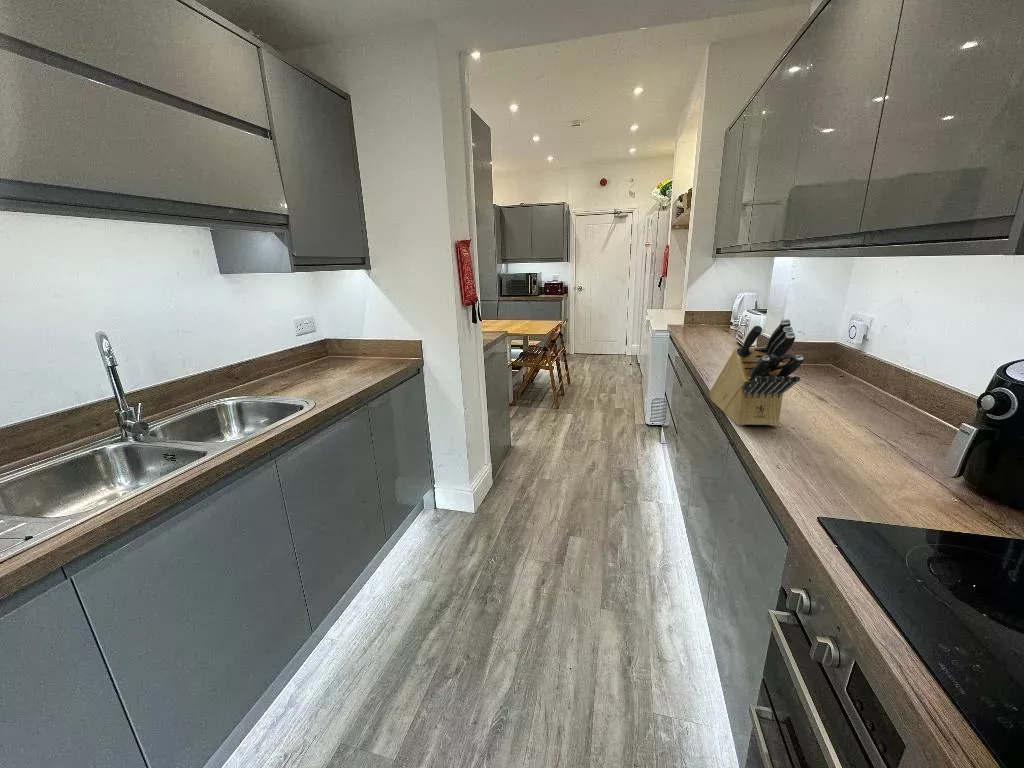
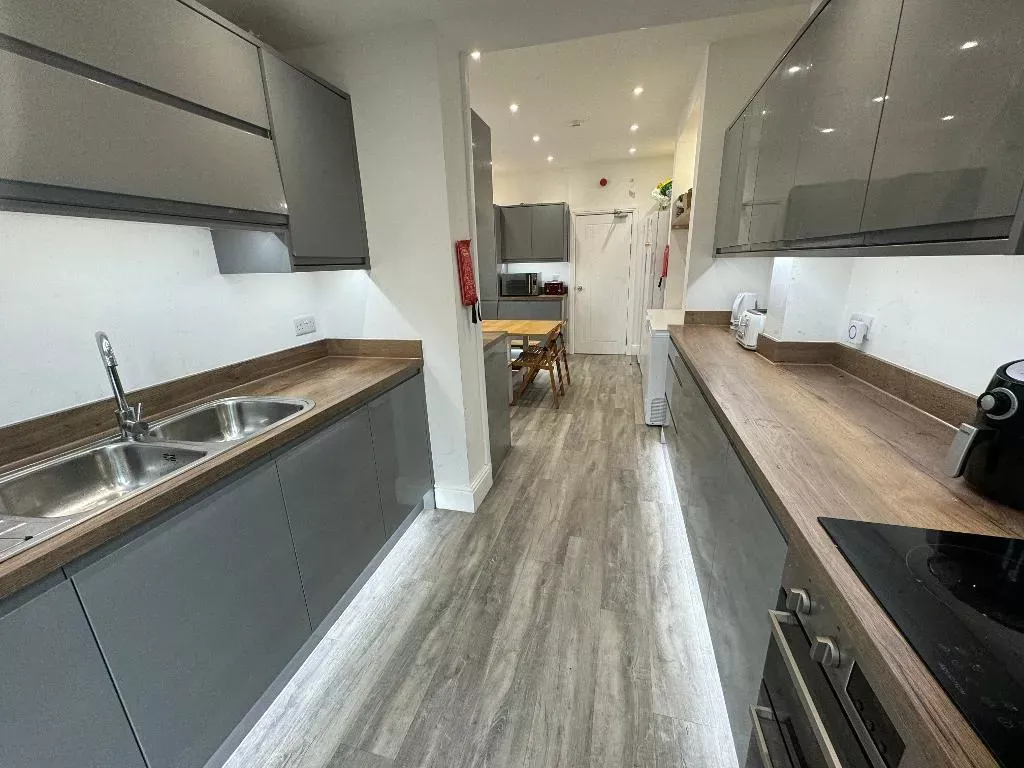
- knife block [709,318,804,426]
